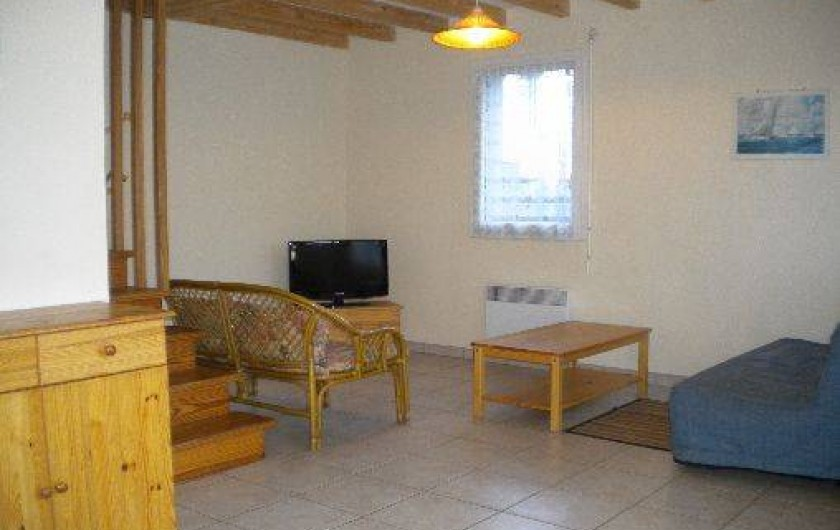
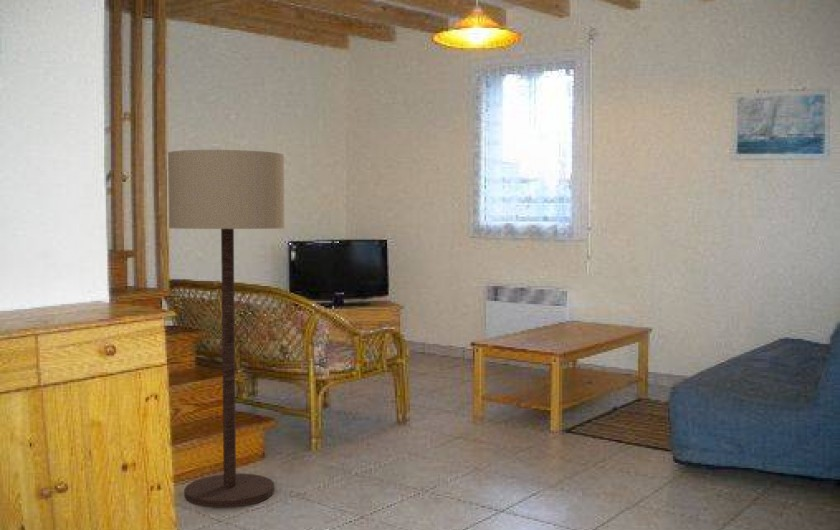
+ floor lamp [167,149,285,509]
